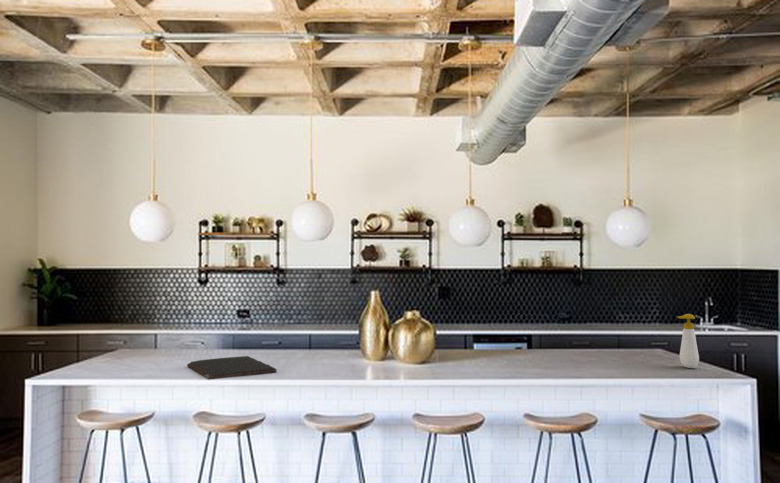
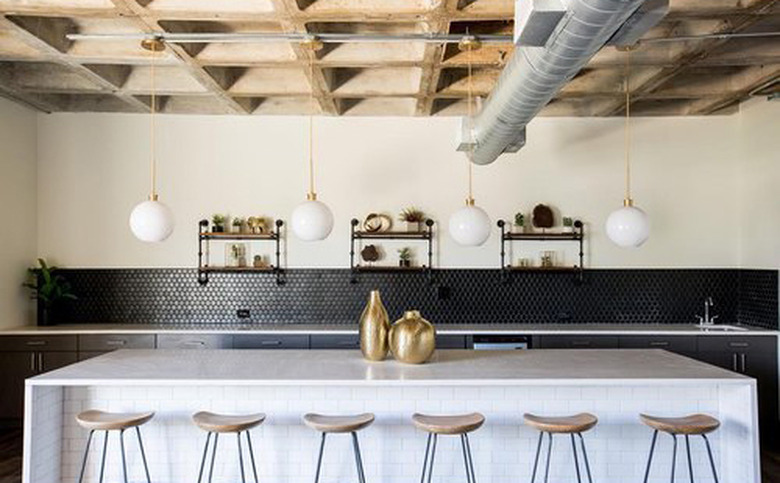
- cutting board [186,355,278,381]
- soap bottle [676,313,700,369]
